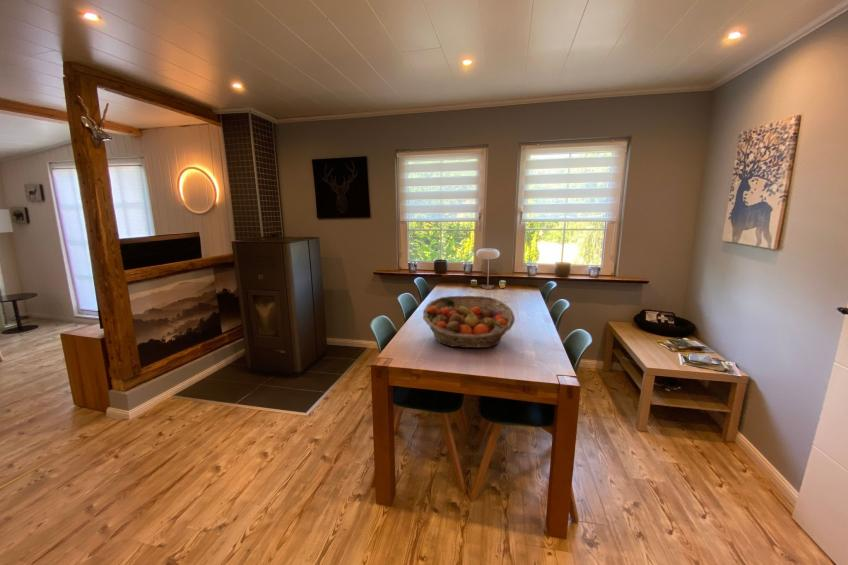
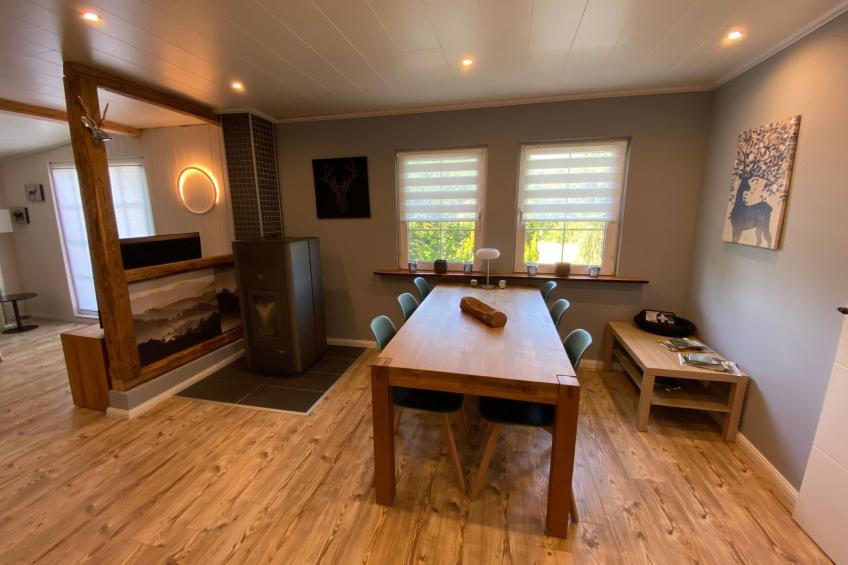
- fruit basket [422,294,516,349]
